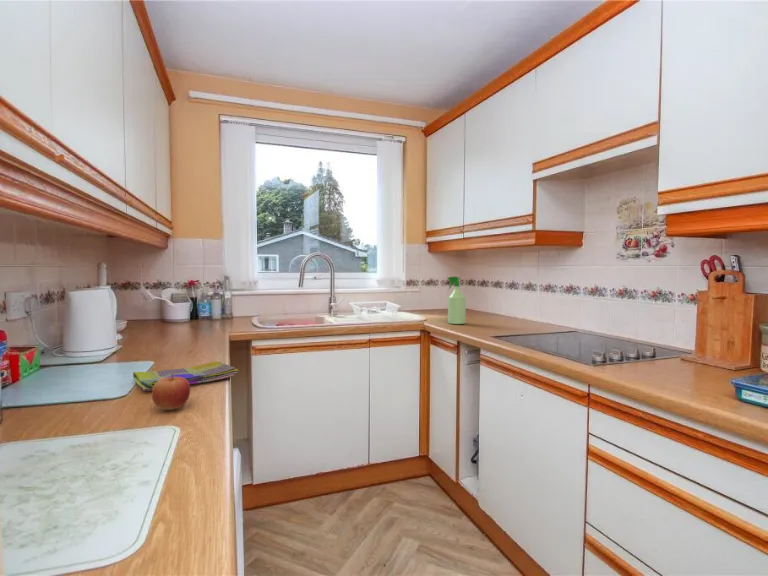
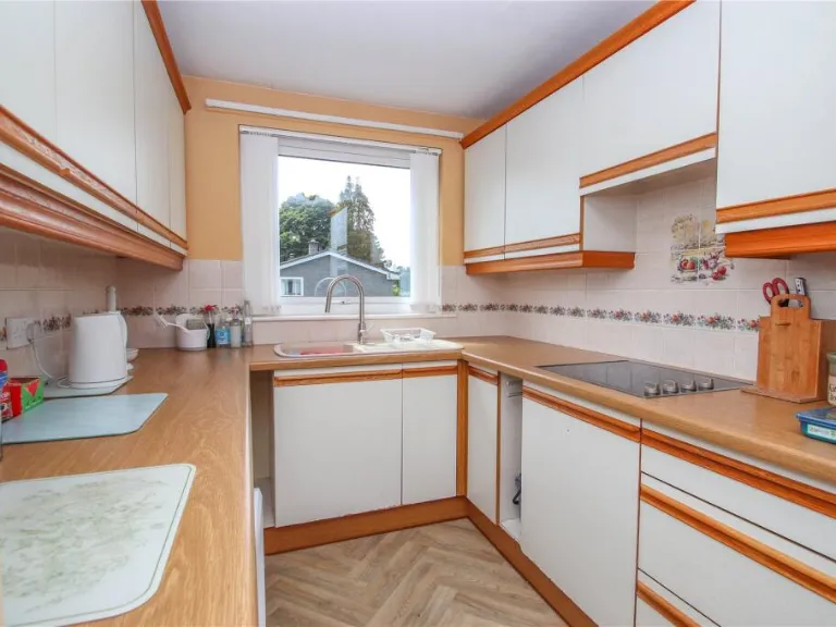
- apple [151,373,191,411]
- spray bottle [446,276,467,325]
- dish towel [132,360,239,392]
